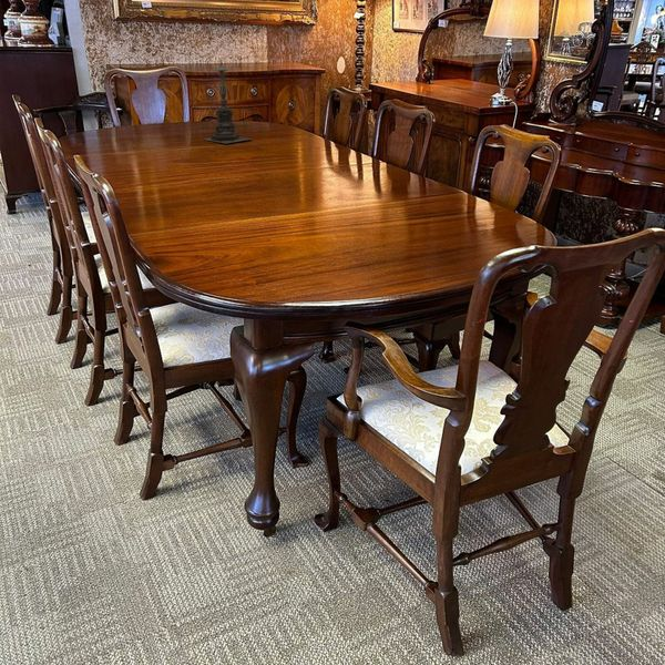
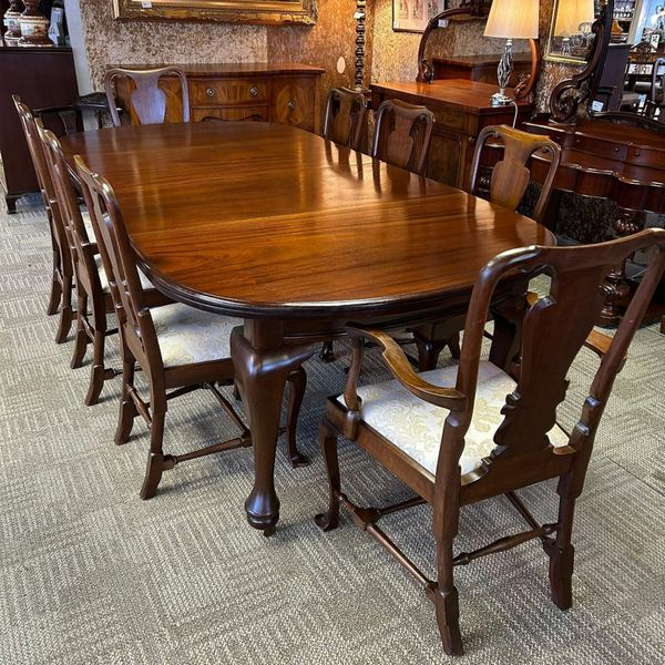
- candle holder [203,59,254,144]
